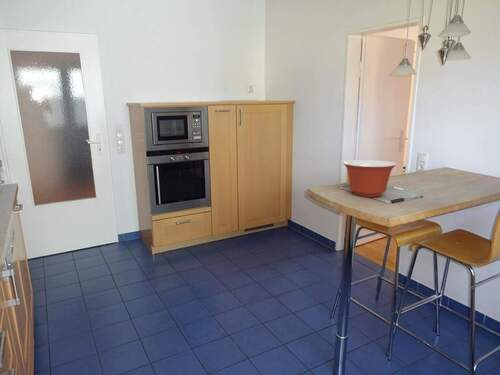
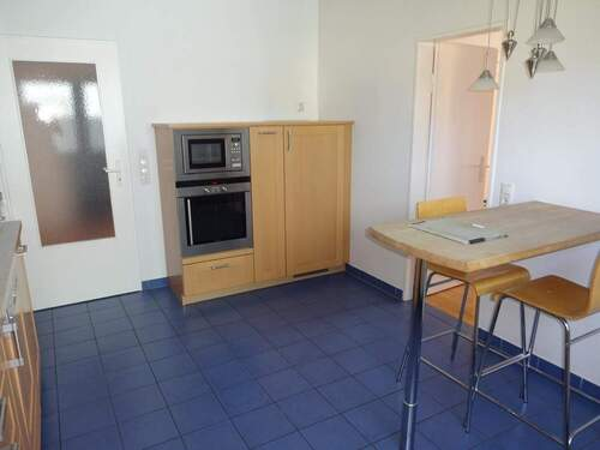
- mixing bowl [343,159,397,198]
